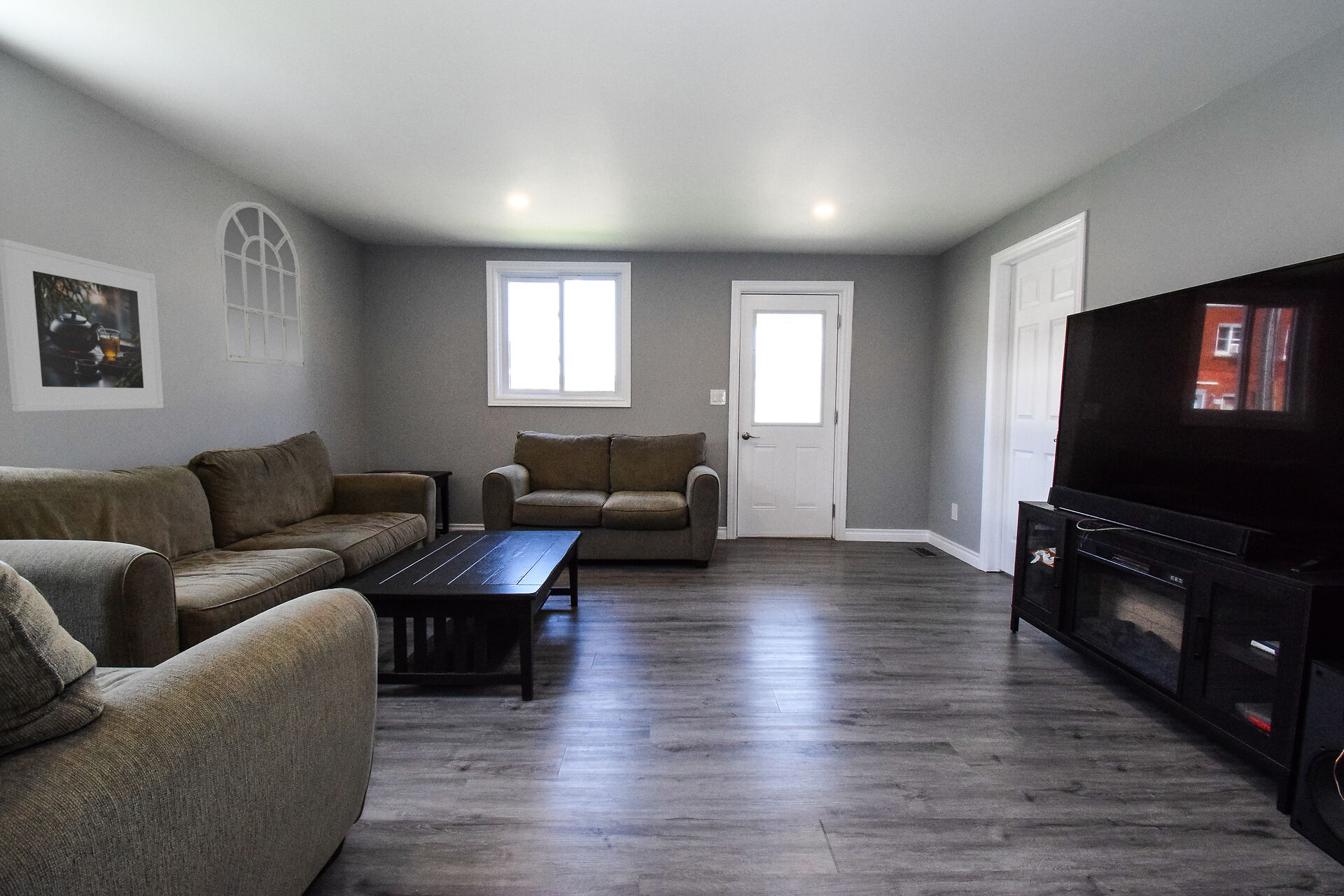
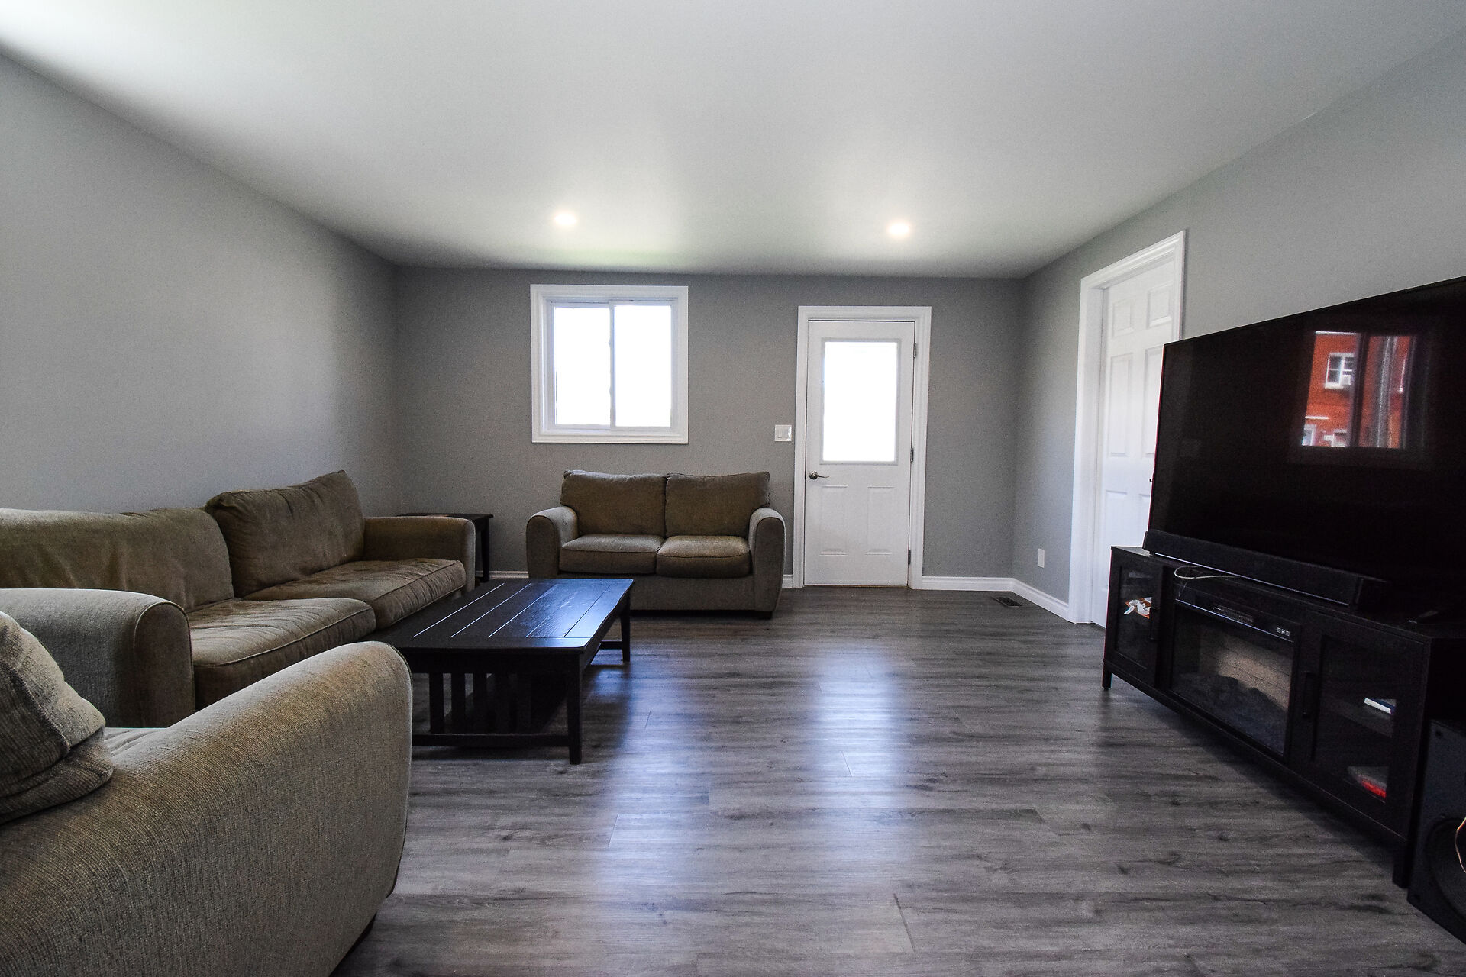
- mirror [214,201,304,367]
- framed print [0,238,165,412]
